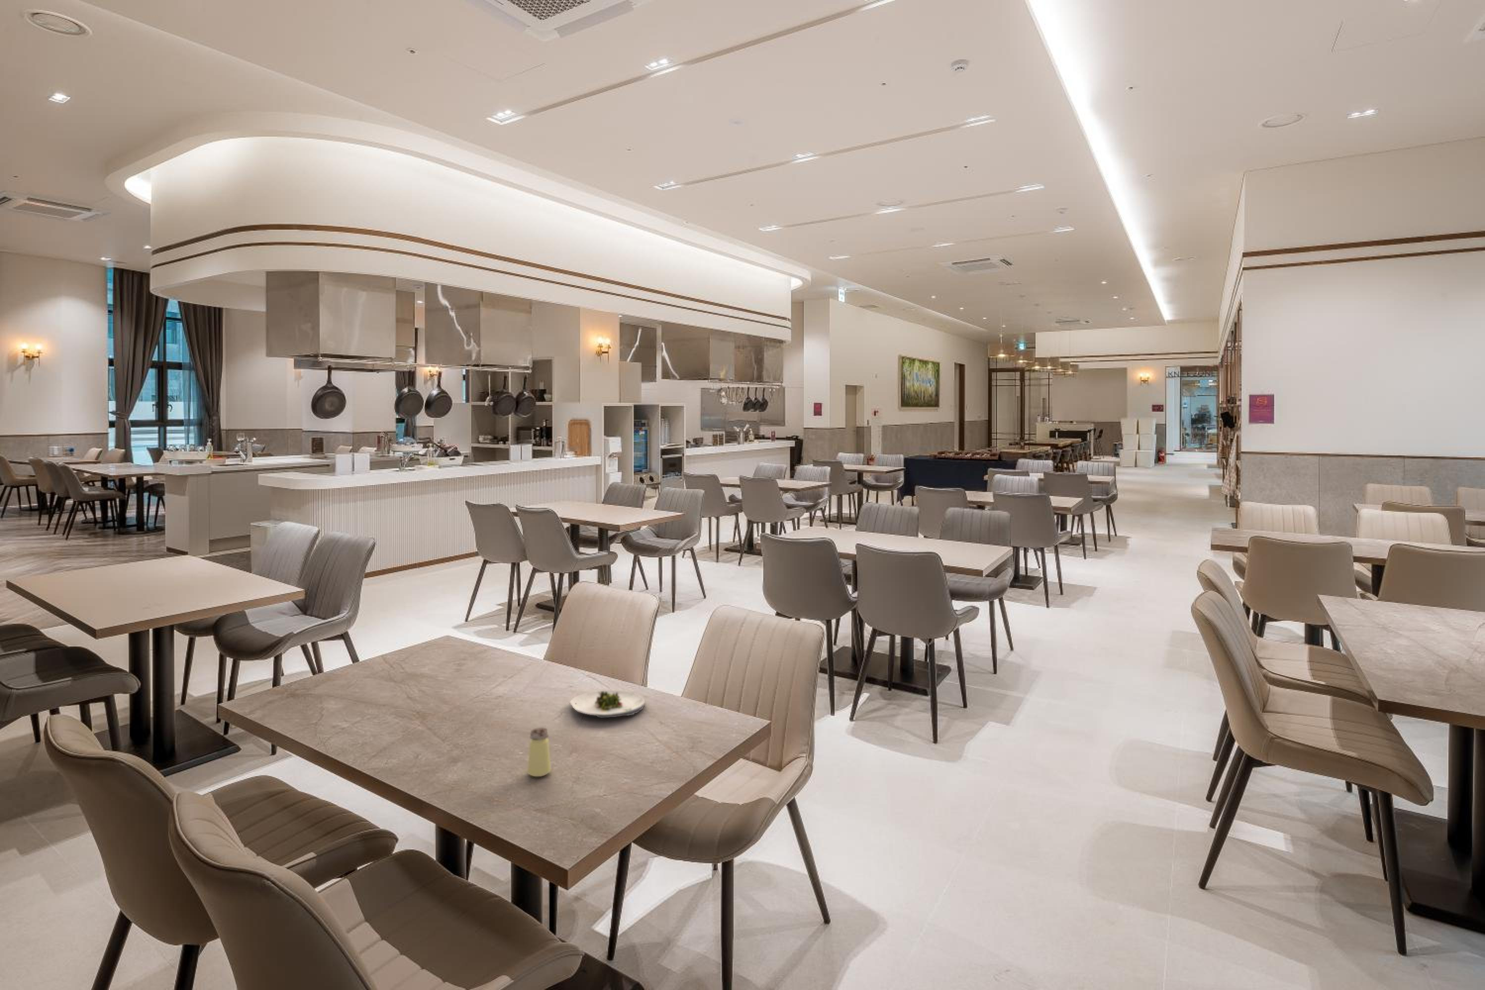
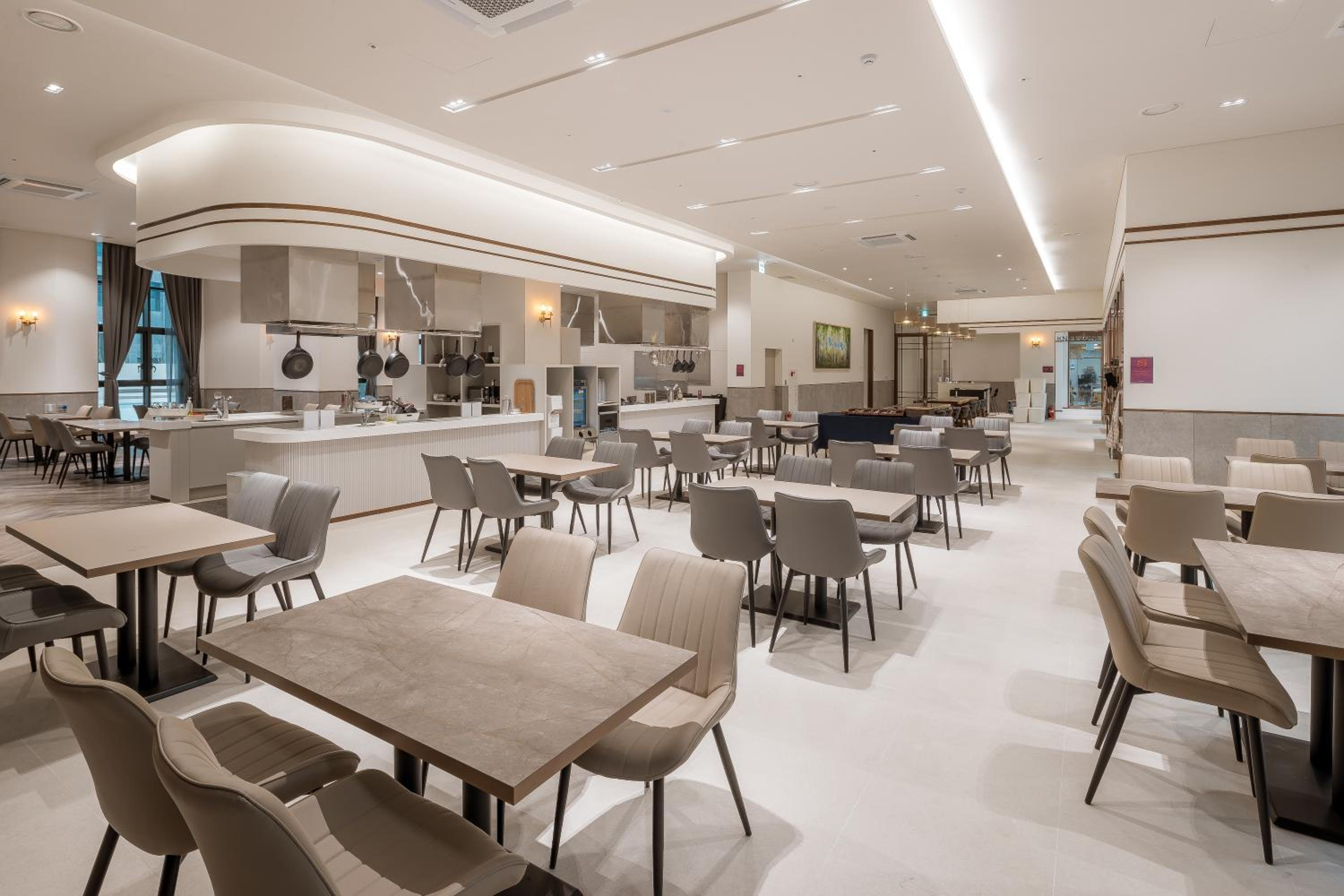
- salad plate [569,689,645,718]
- saltshaker [527,727,551,777]
